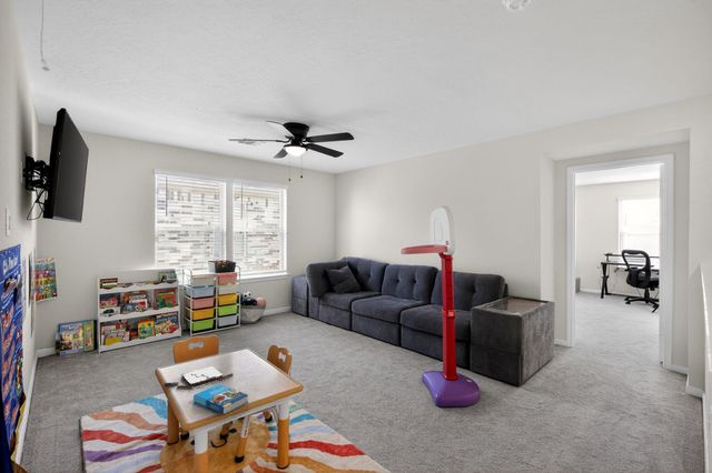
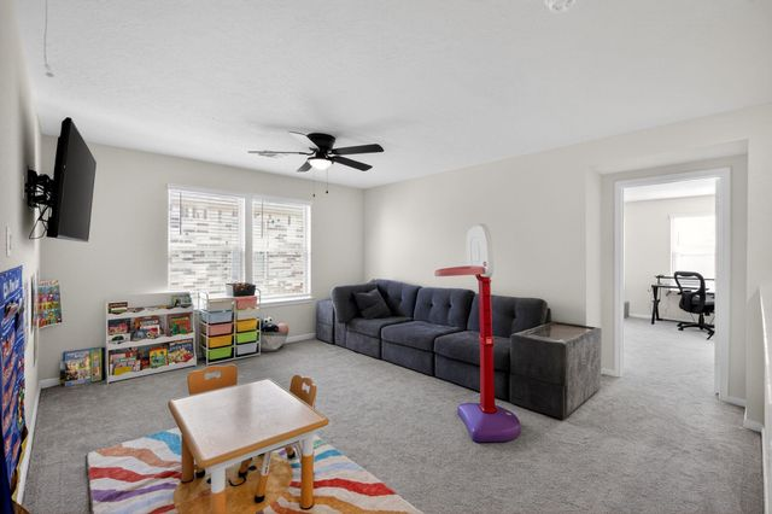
- book [192,383,249,416]
- board game [162,365,235,390]
